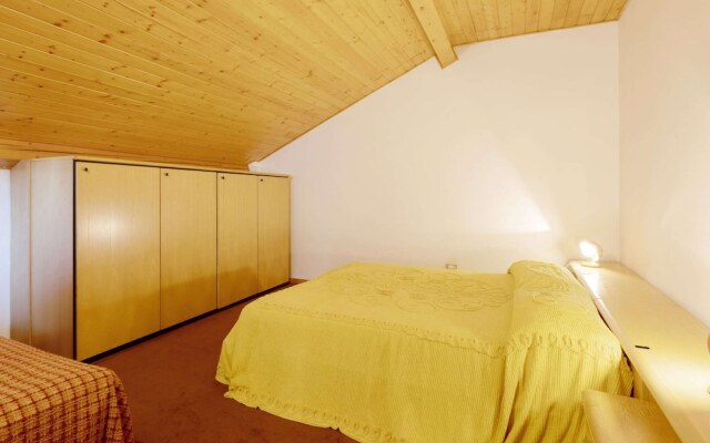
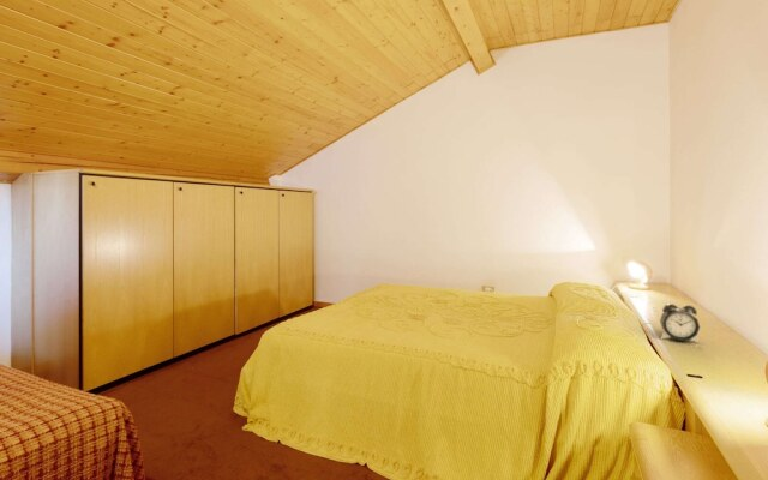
+ alarm clock [659,302,701,344]
